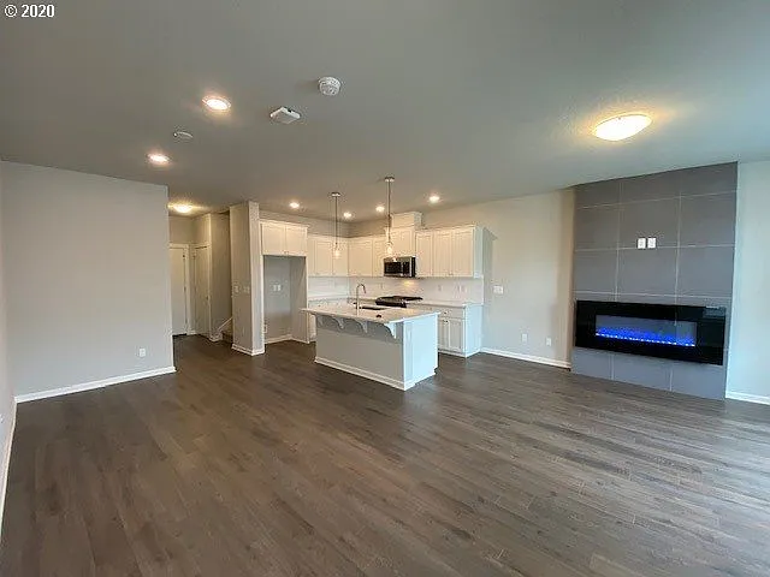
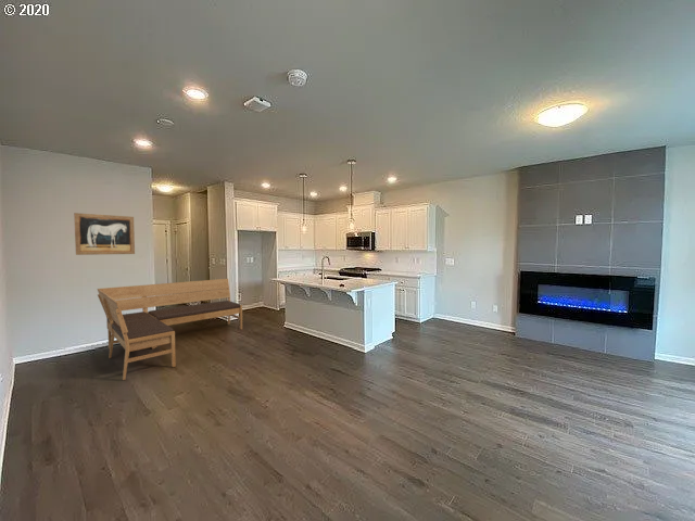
+ wall art [73,212,136,256]
+ bench [97,278,243,381]
